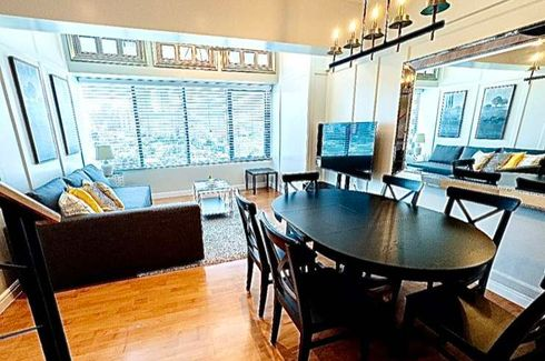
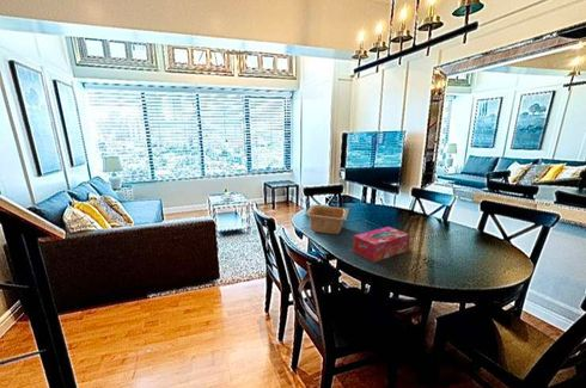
+ serving bowl [303,203,350,235]
+ tissue box [352,226,411,264]
